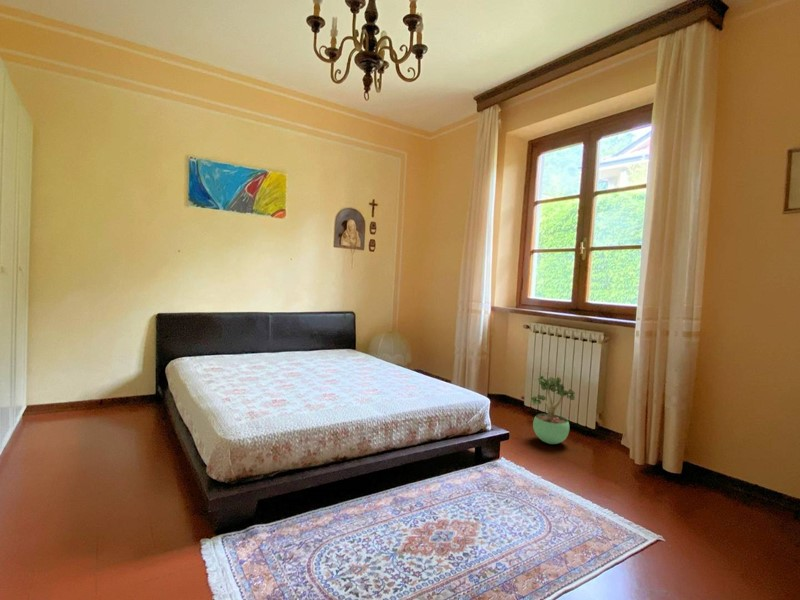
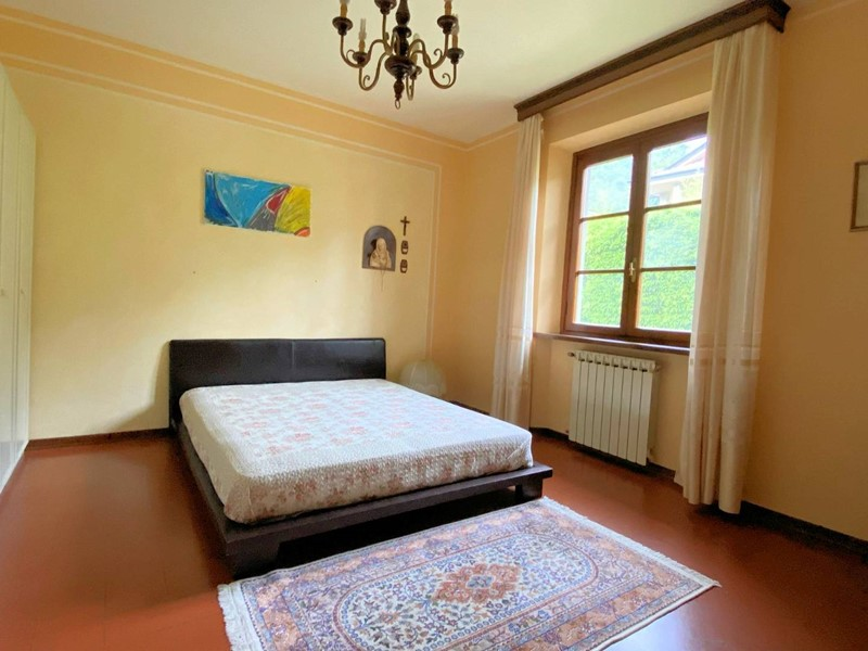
- potted plant [530,375,576,445]
